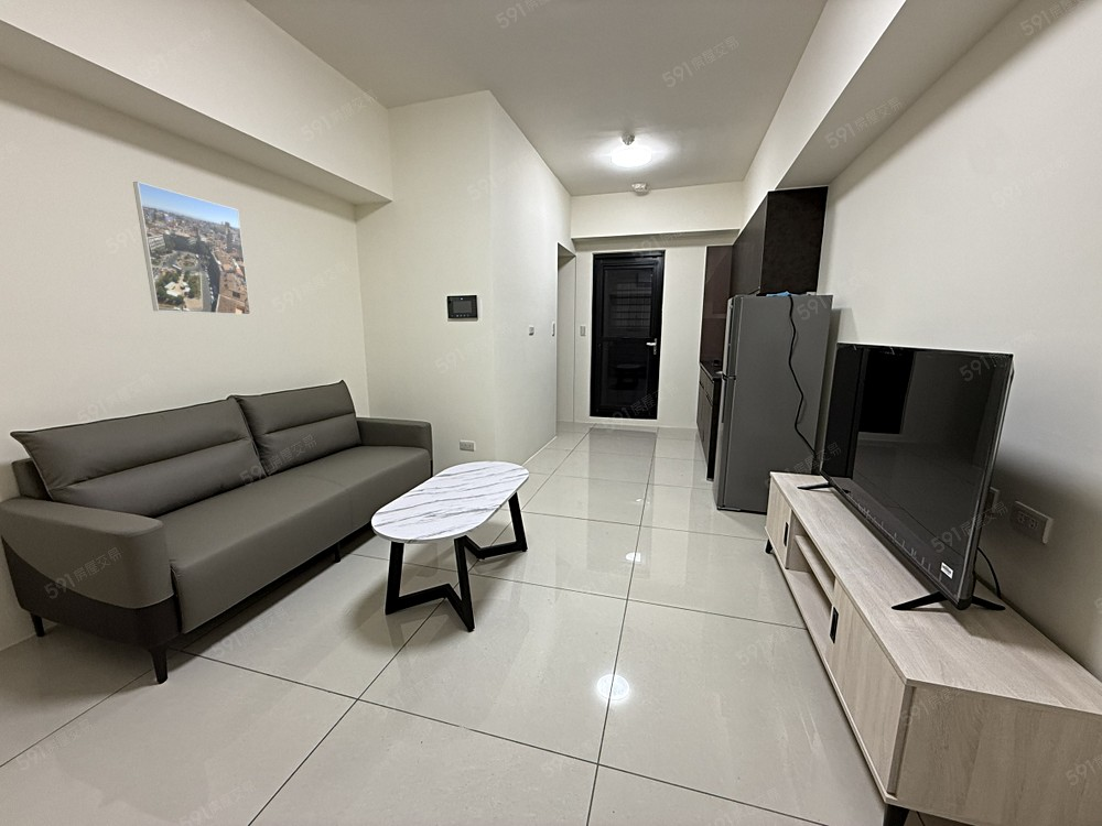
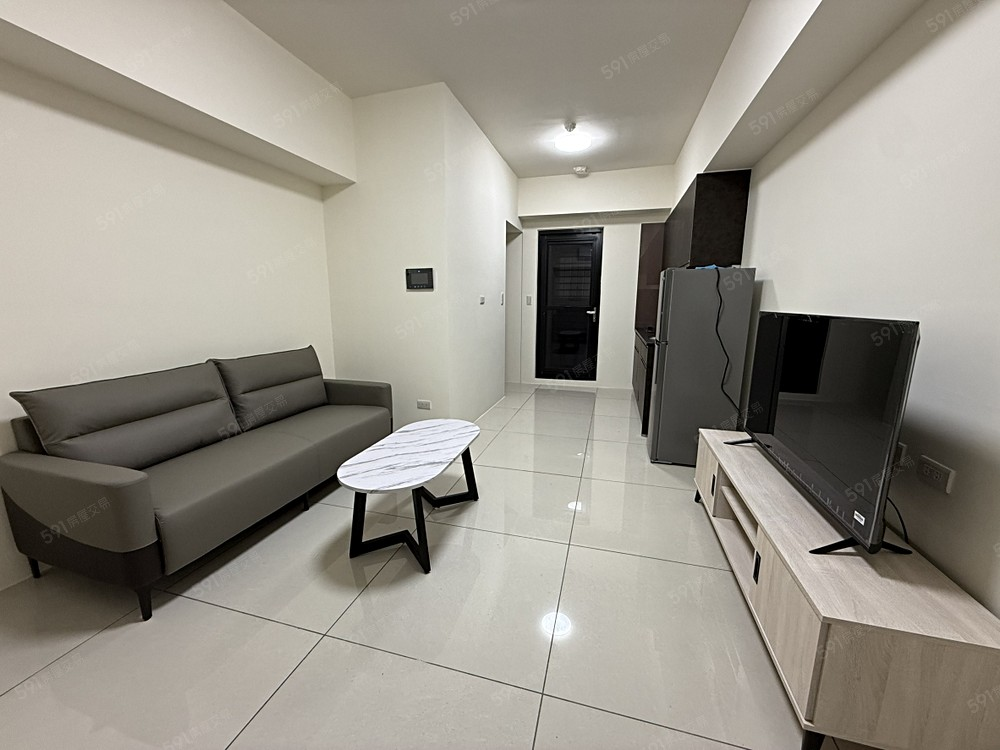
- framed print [132,181,251,316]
